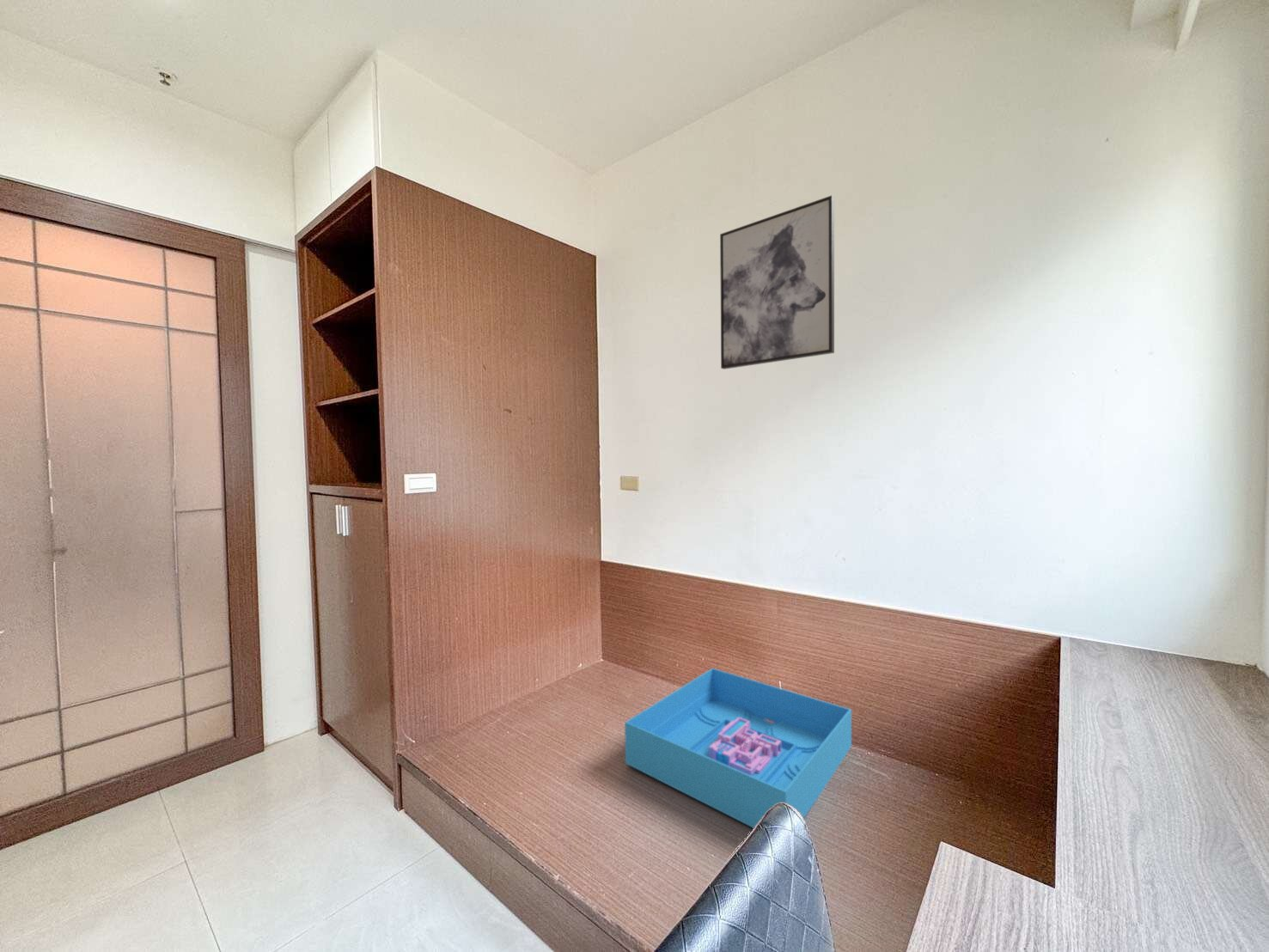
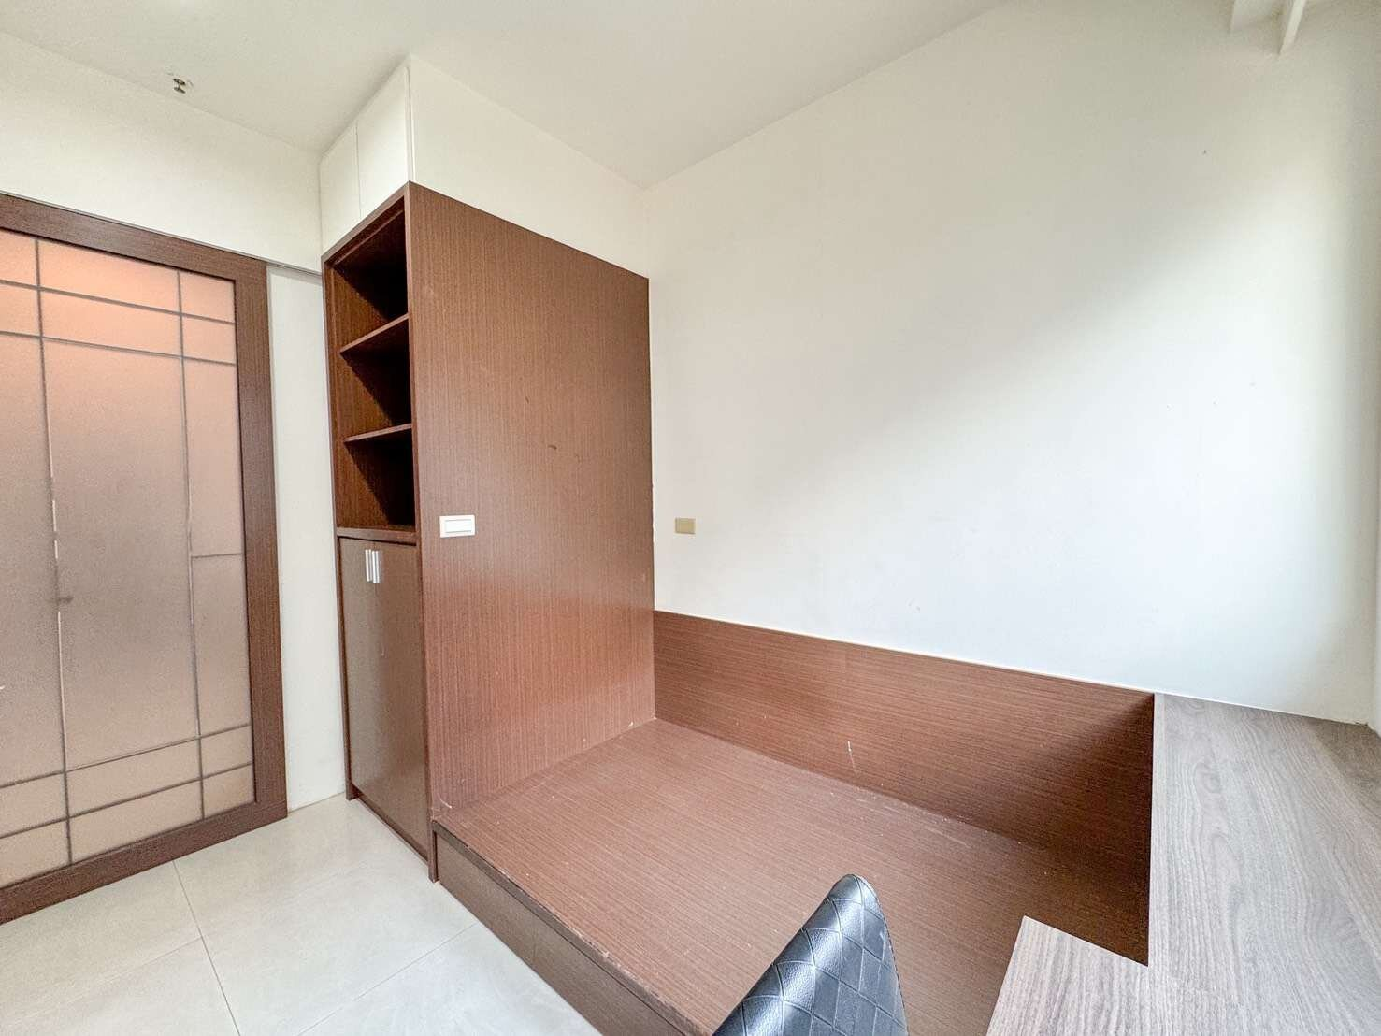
- wall art [719,195,835,370]
- storage bin [624,668,852,829]
